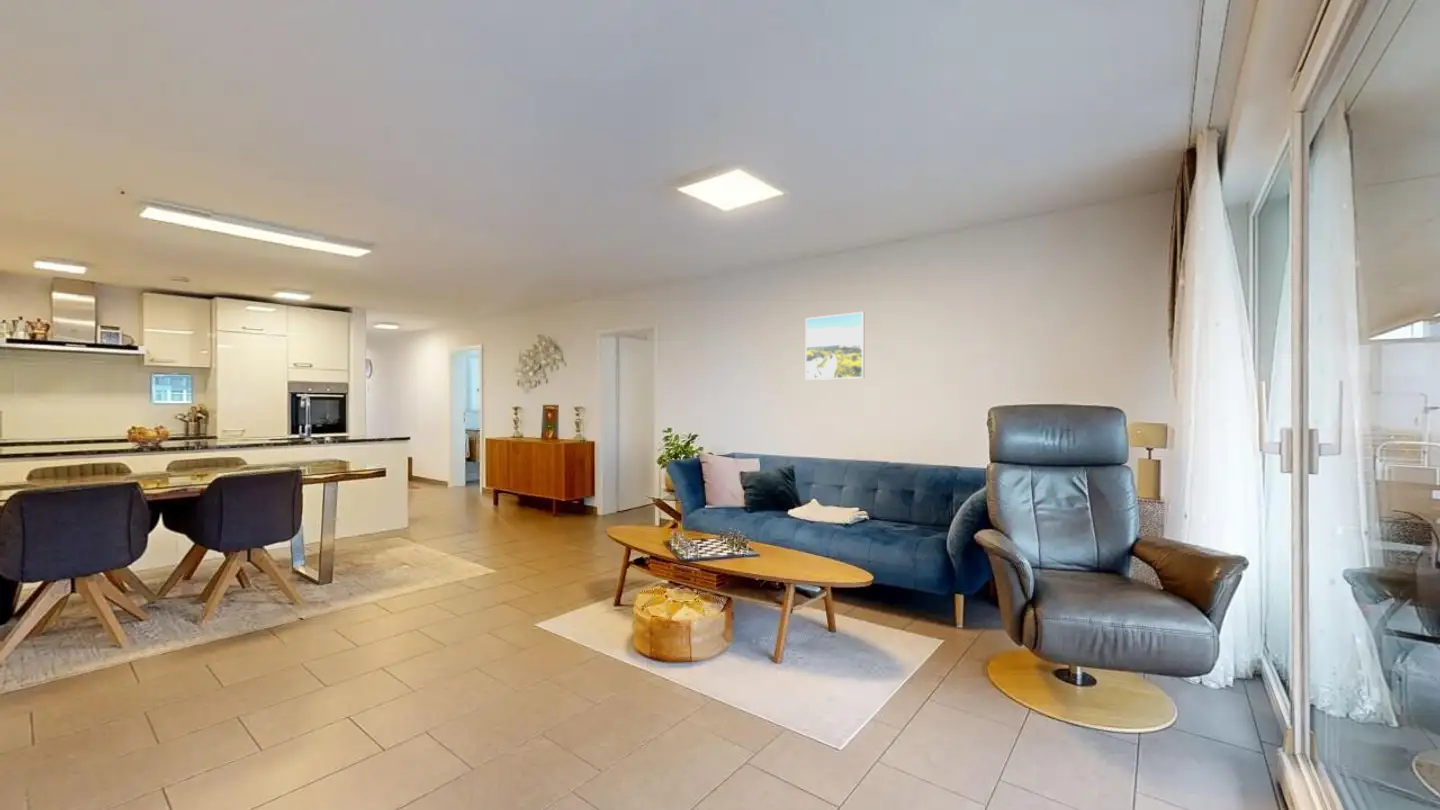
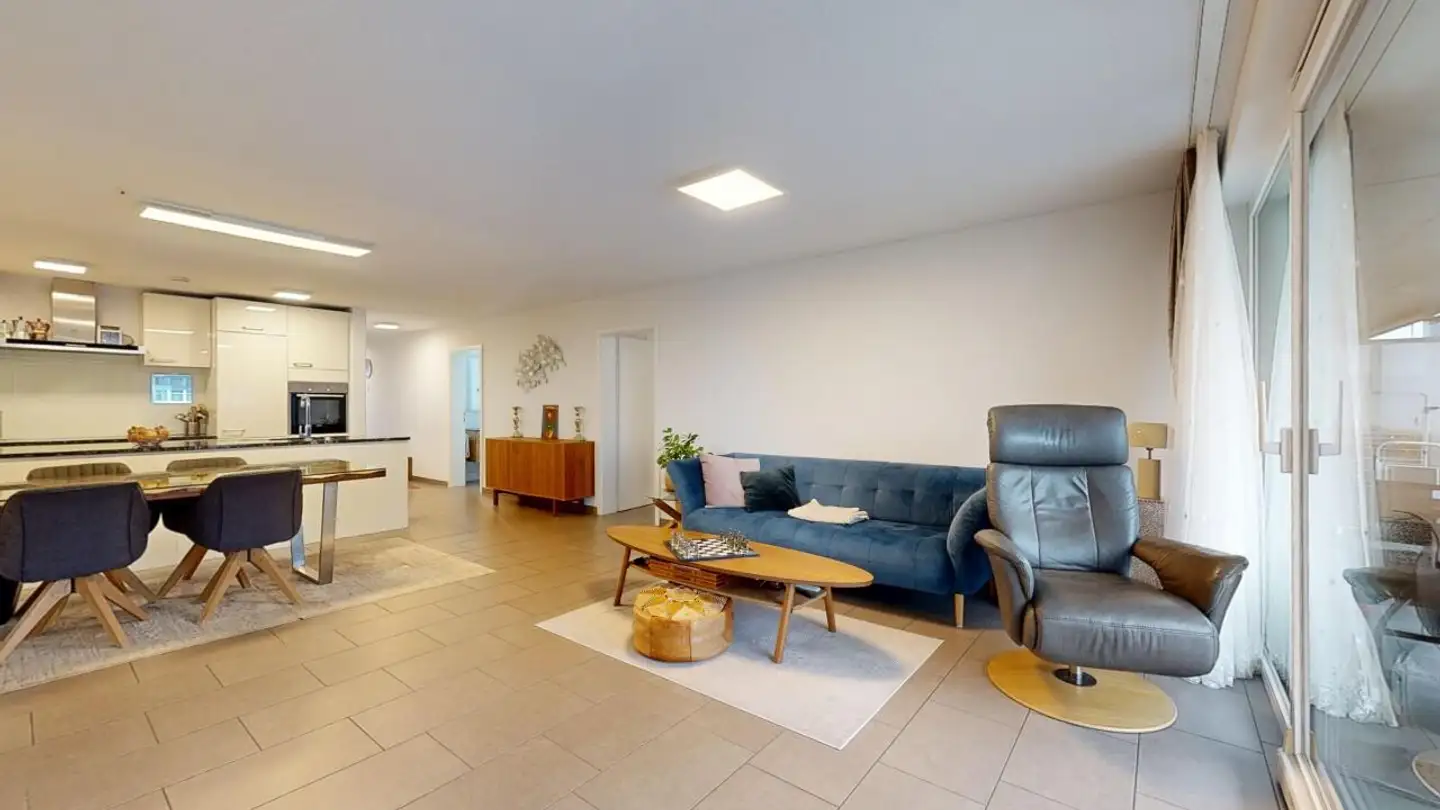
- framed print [805,311,865,381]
